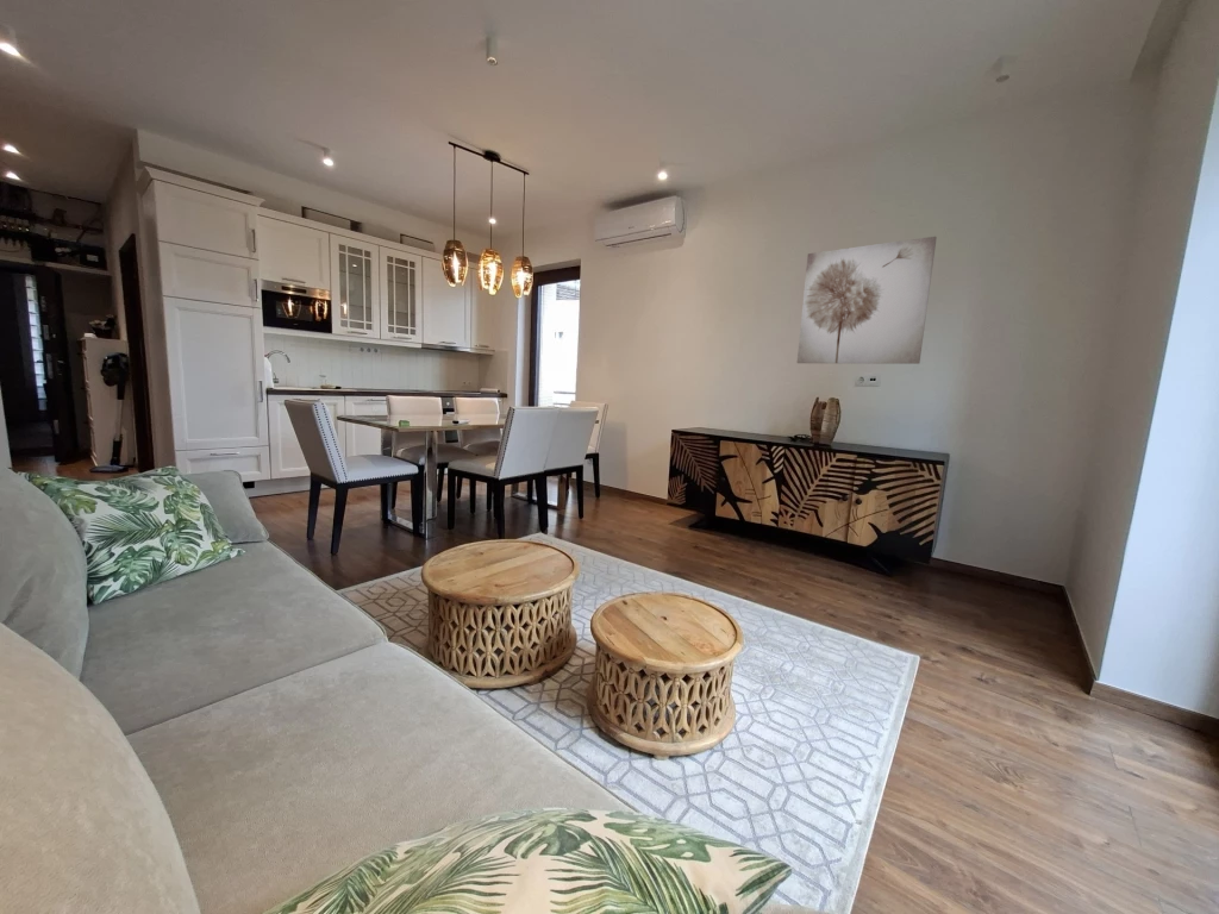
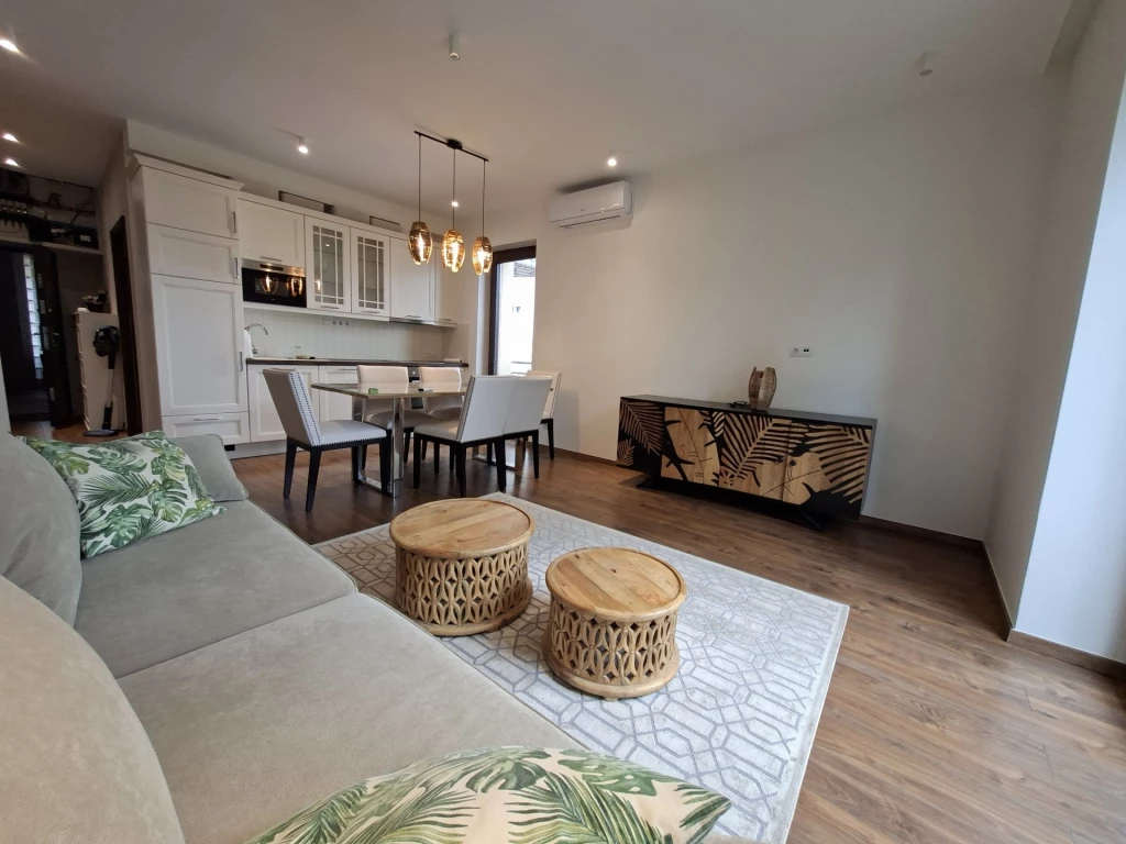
- wall art [796,236,938,365]
